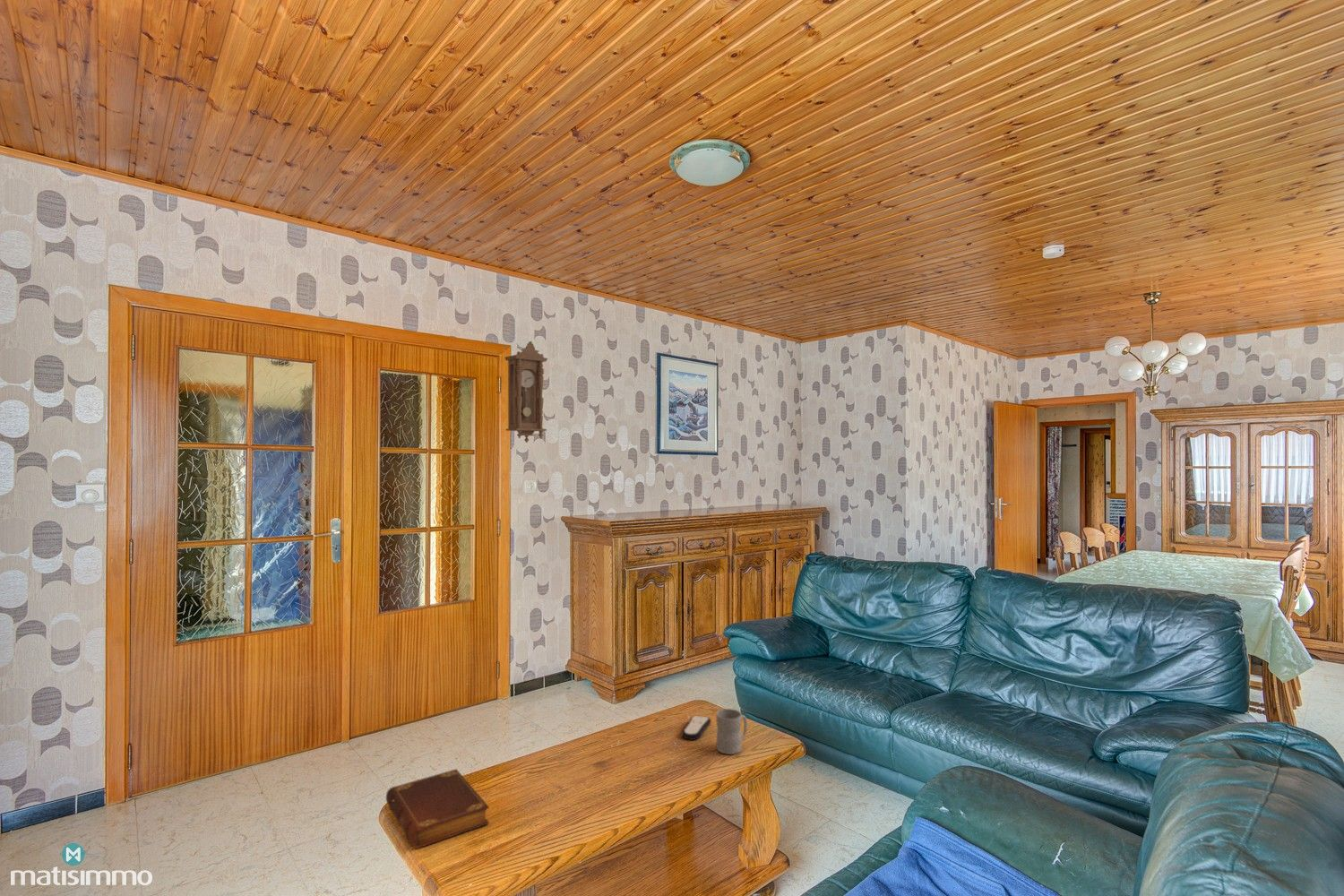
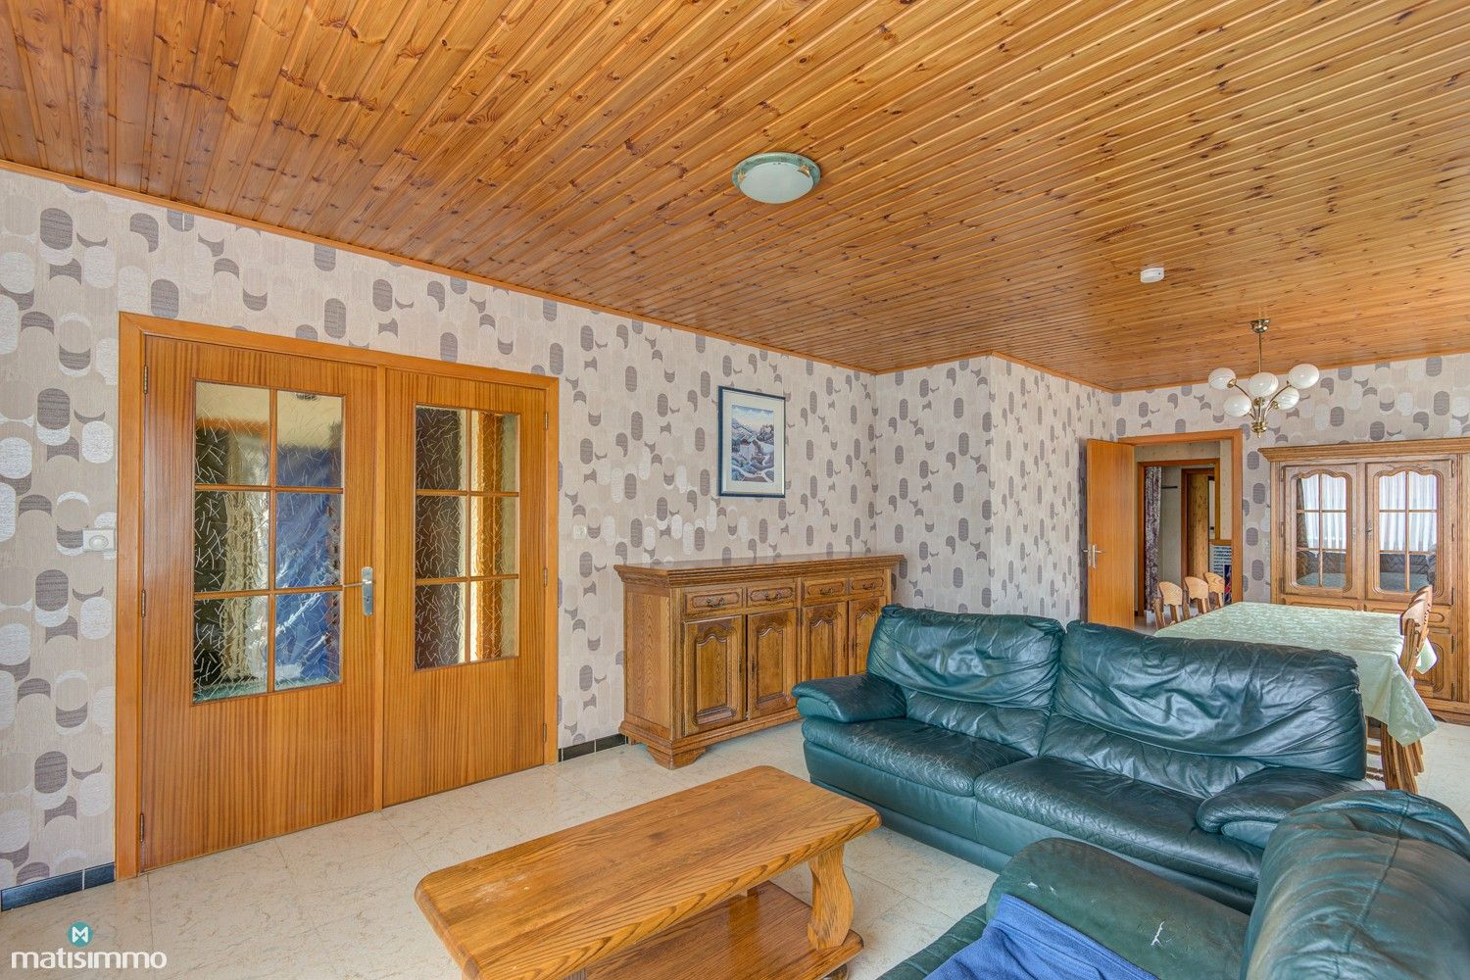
- book [385,768,490,849]
- pendulum clock [504,340,548,444]
- mug [715,708,748,755]
- remote control [680,714,711,741]
